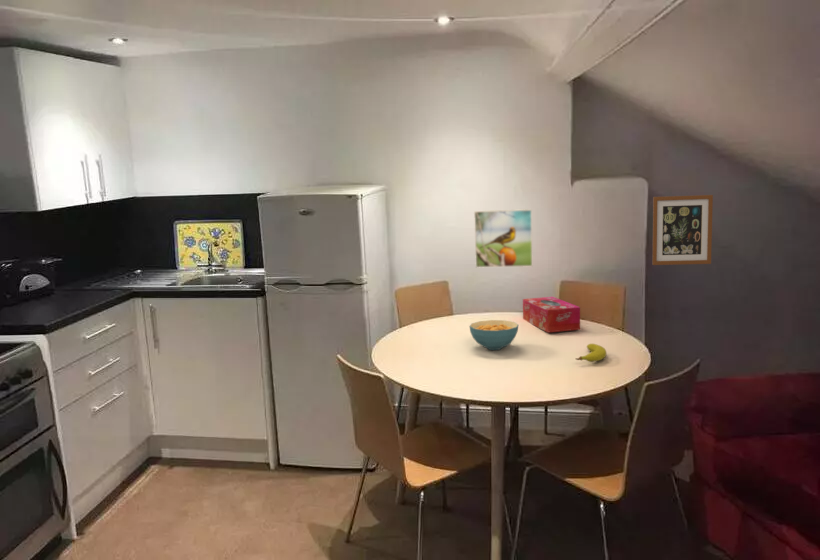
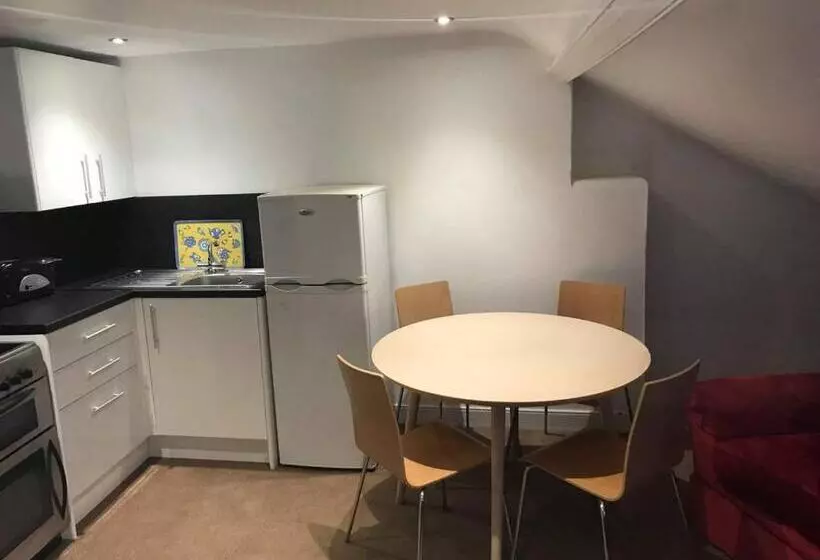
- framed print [473,208,533,268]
- wall art [651,194,714,266]
- fruit [575,343,607,363]
- cereal bowl [469,319,520,351]
- tissue box [522,296,581,334]
